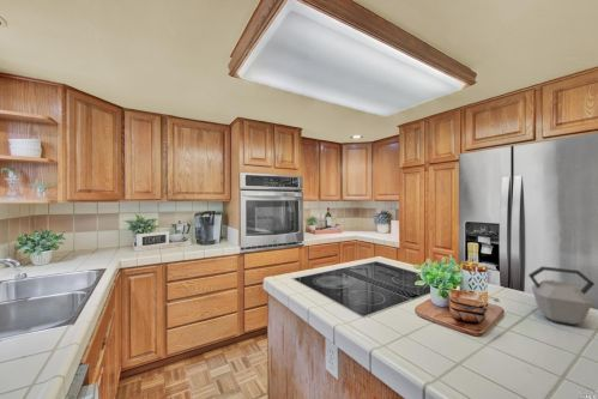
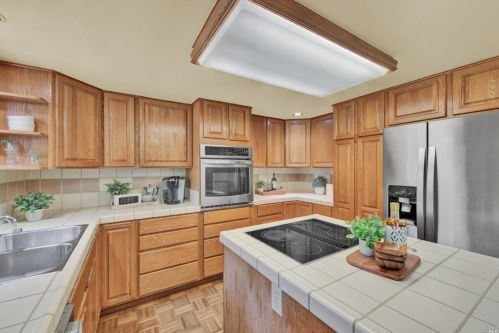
- kettle [527,265,596,326]
